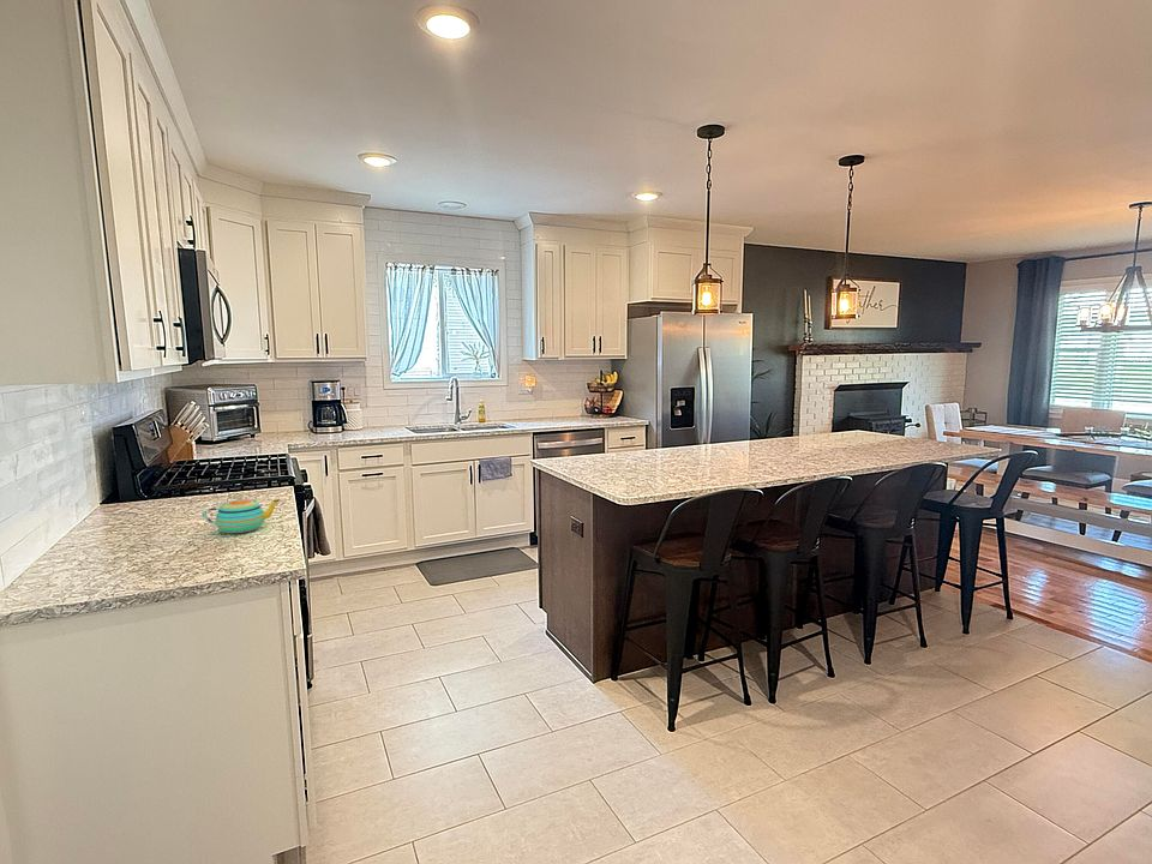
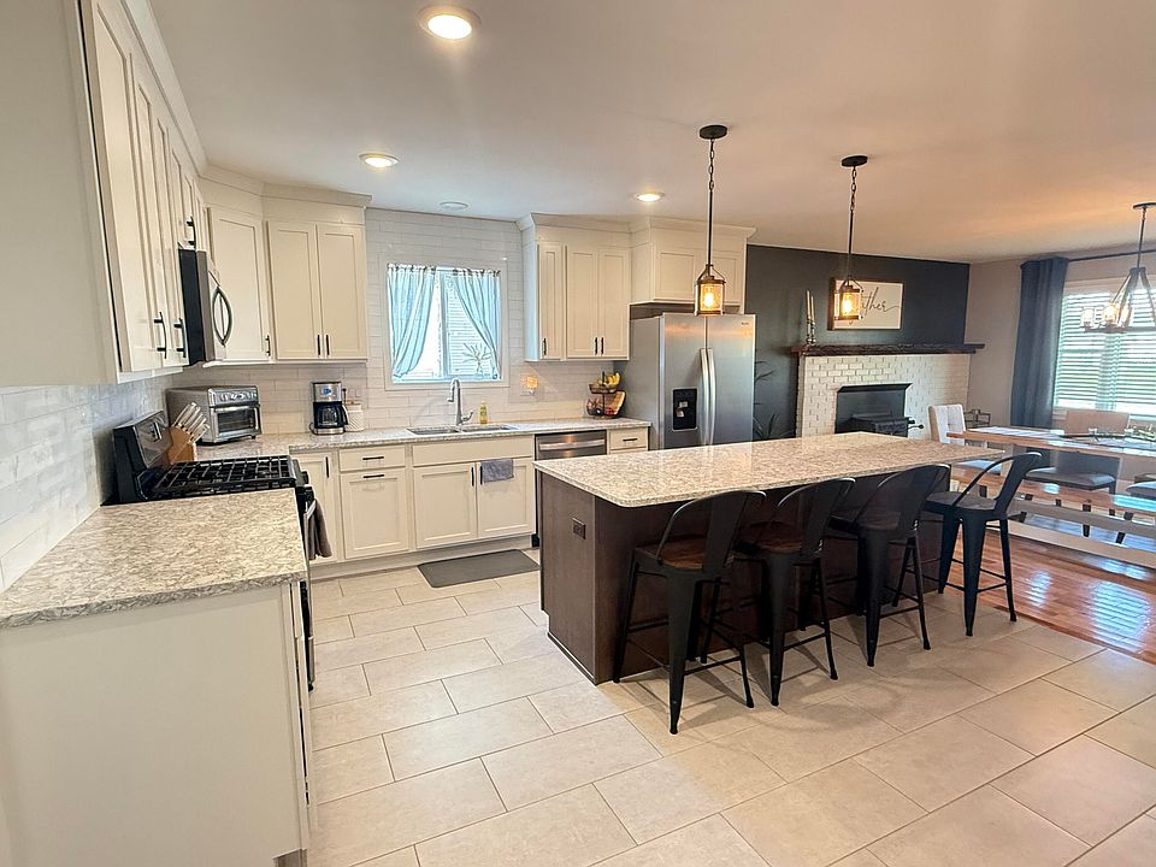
- teapot [200,494,282,534]
